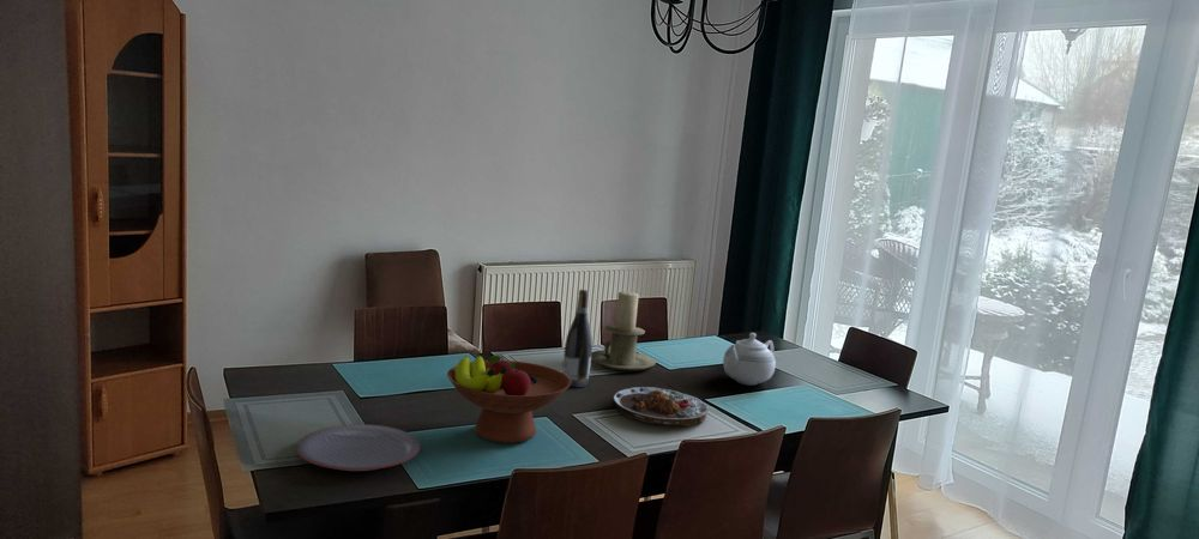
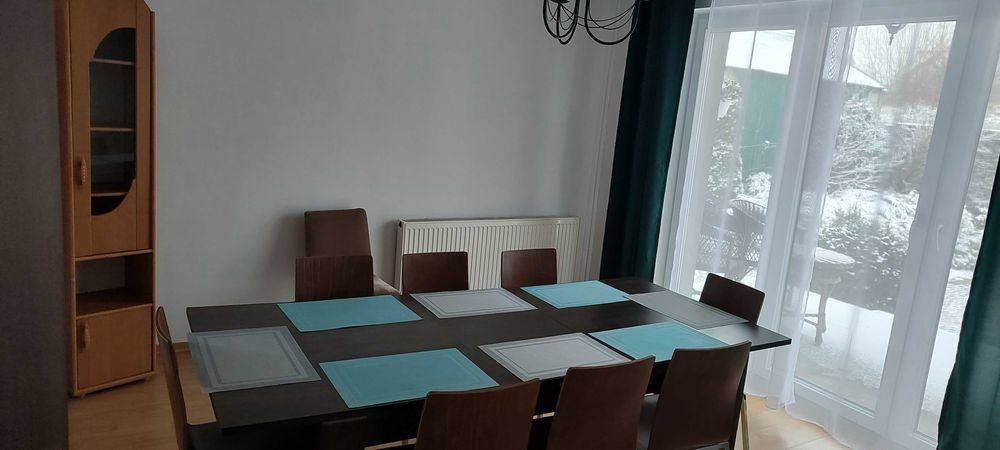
- wine bottle [562,289,594,388]
- plate [613,386,710,428]
- fruit bowl [446,355,572,444]
- plate [295,423,421,472]
- teapot [722,332,777,387]
- candle holder [591,291,657,371]
